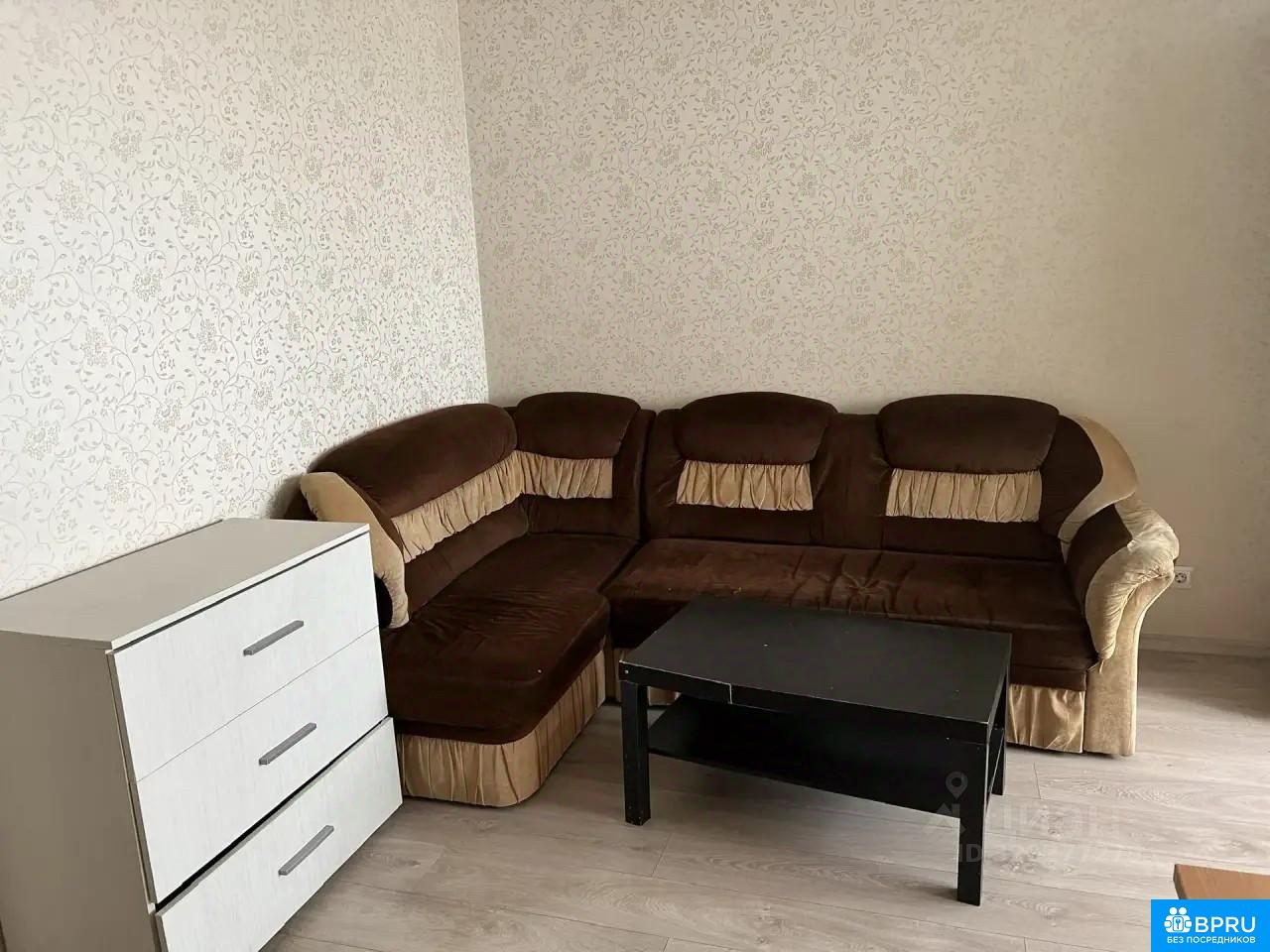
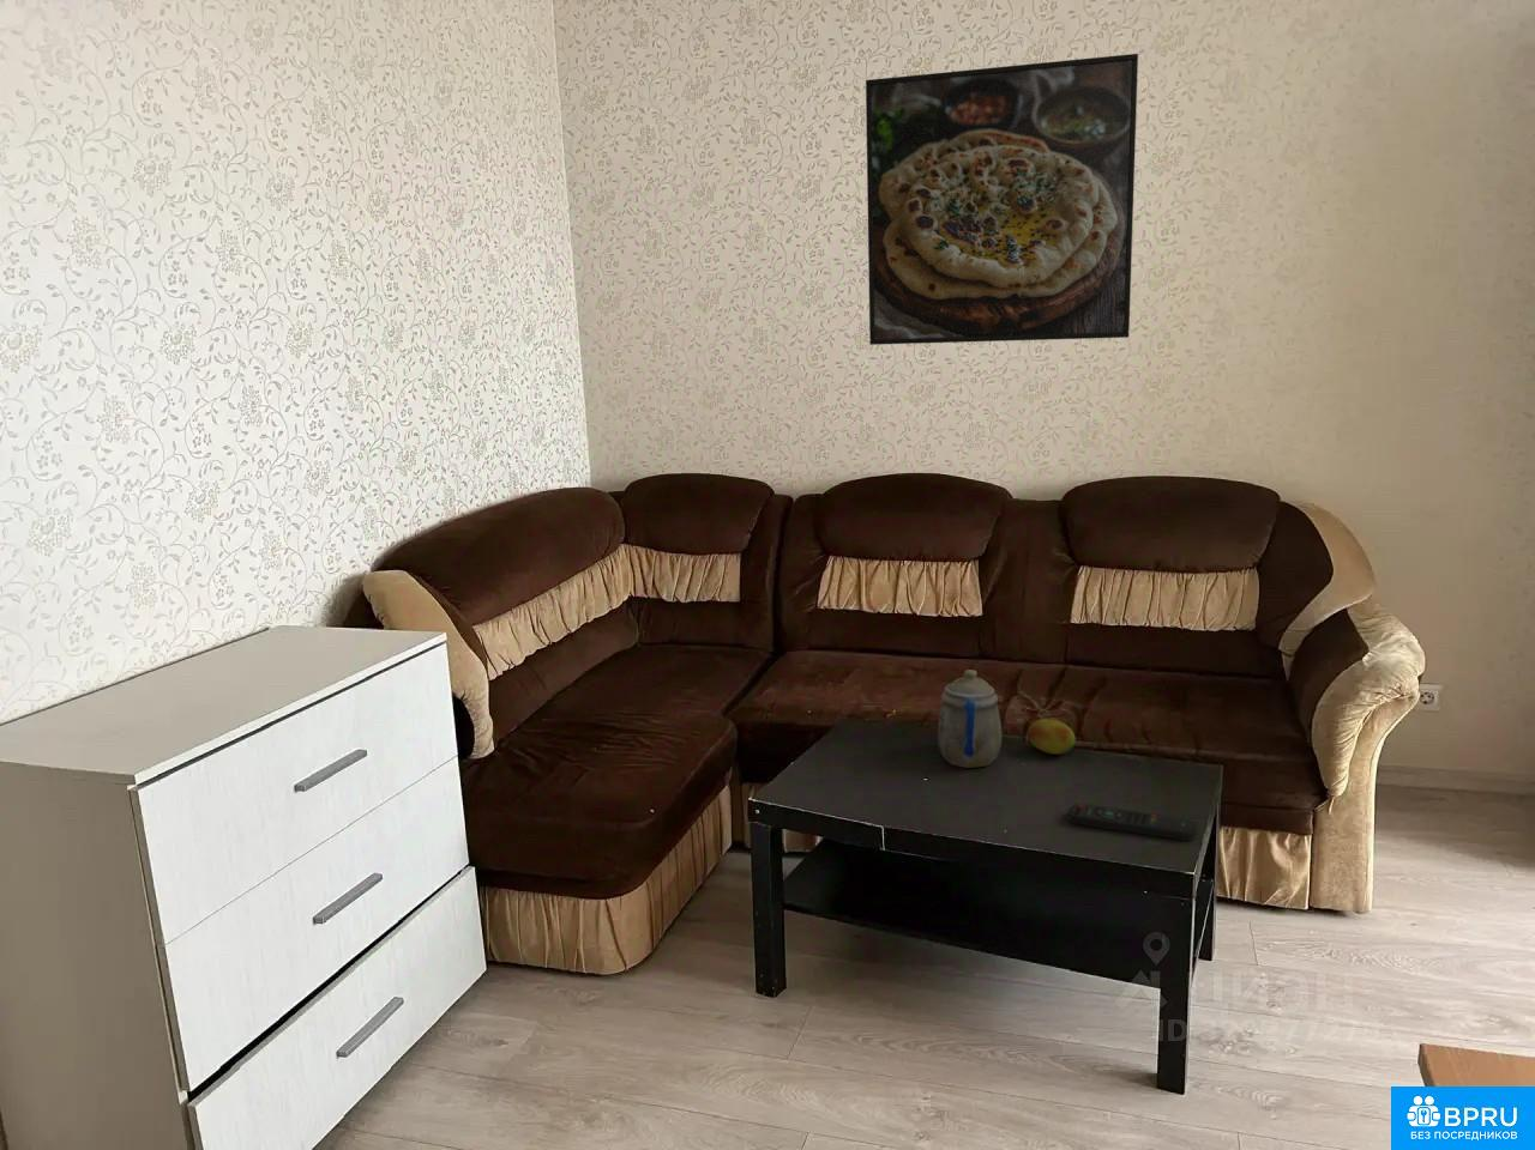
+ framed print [864,53,1140,347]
+ remote control [1067,801,1199,842]
+ teapot [937,668,1002,769]
+ fruit [1026,718,1077,756]
